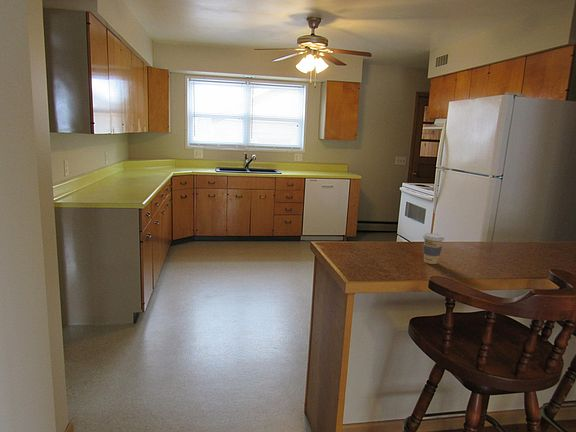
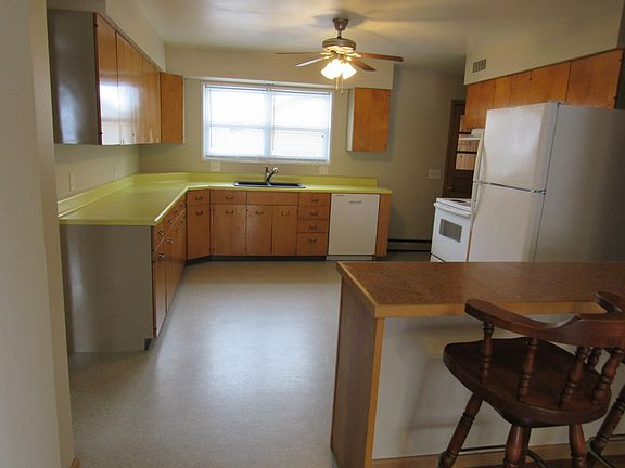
- coffee cup [422,232,445,265]
